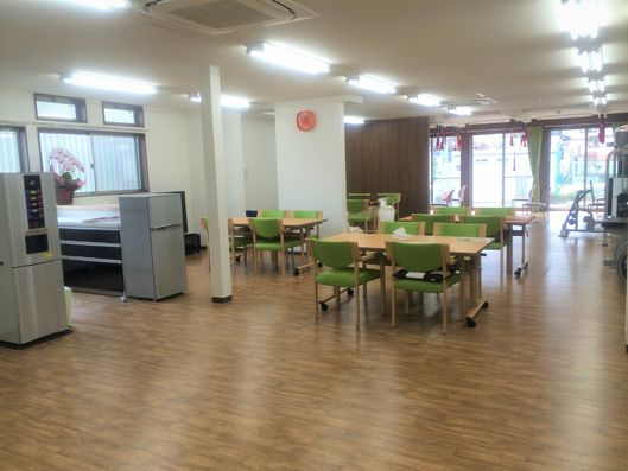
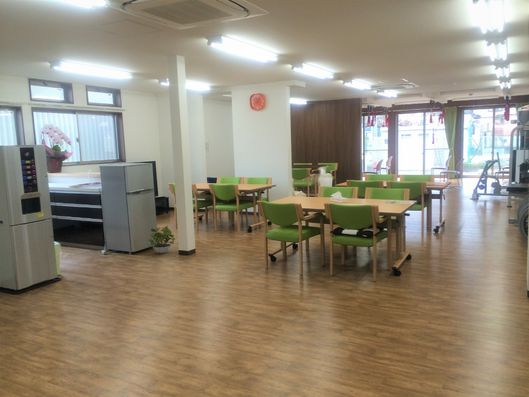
+ potted plant [147,225,176,254]
